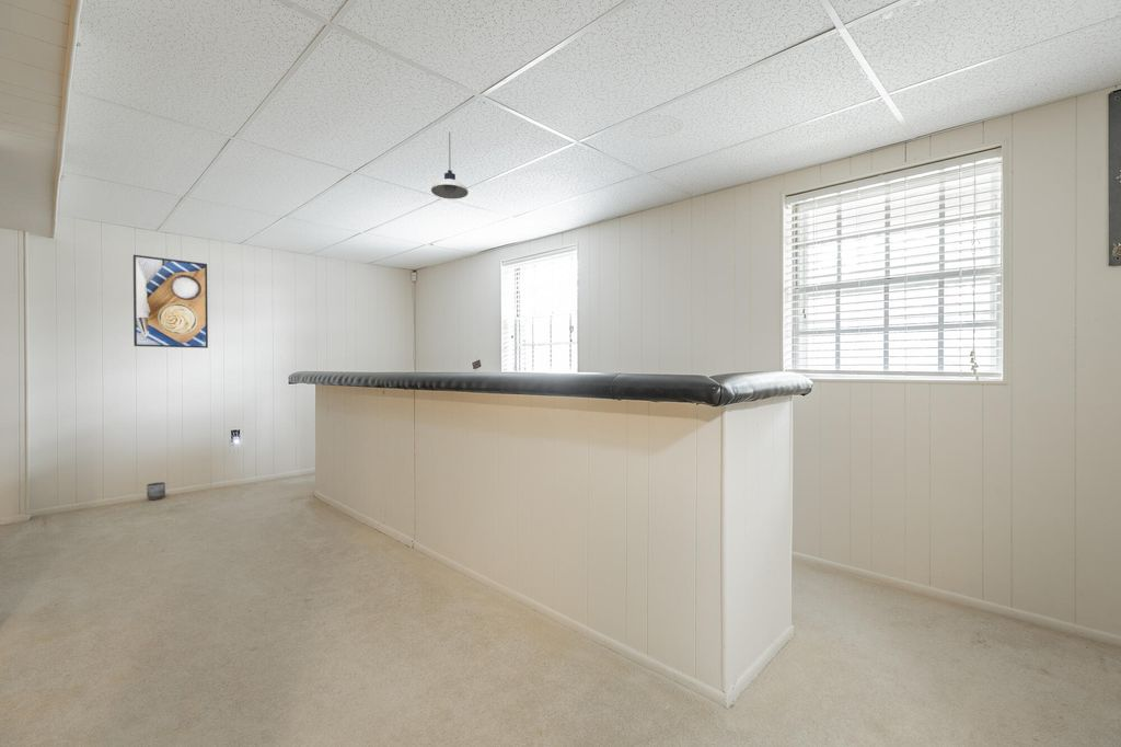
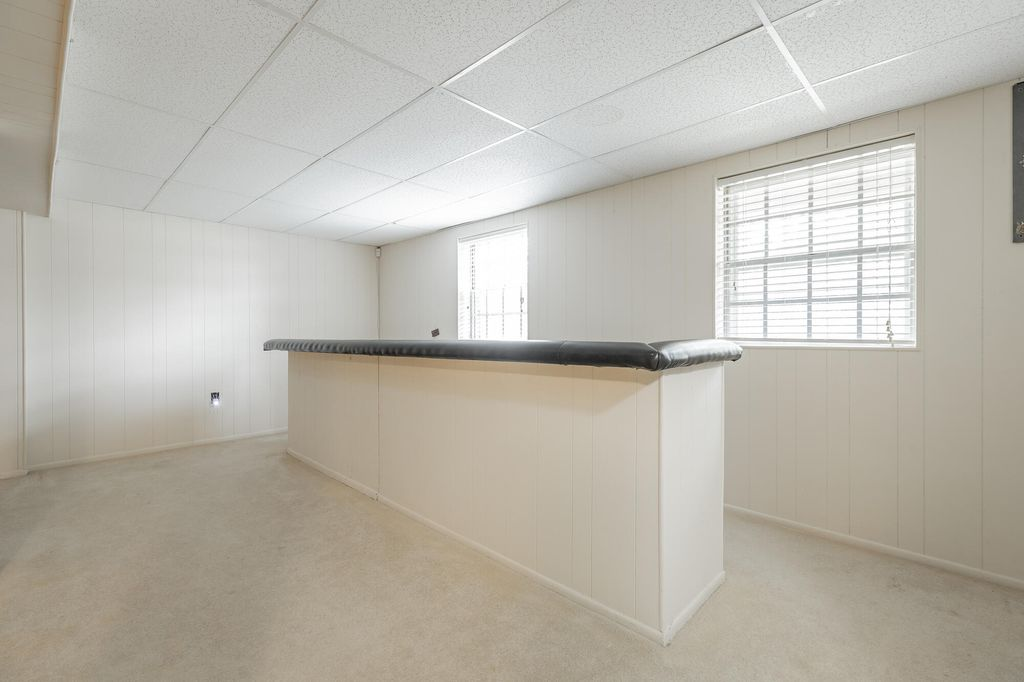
- planter [146,481,166,502]
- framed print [132,254,209,349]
- pendant light [430,131,470,200]
